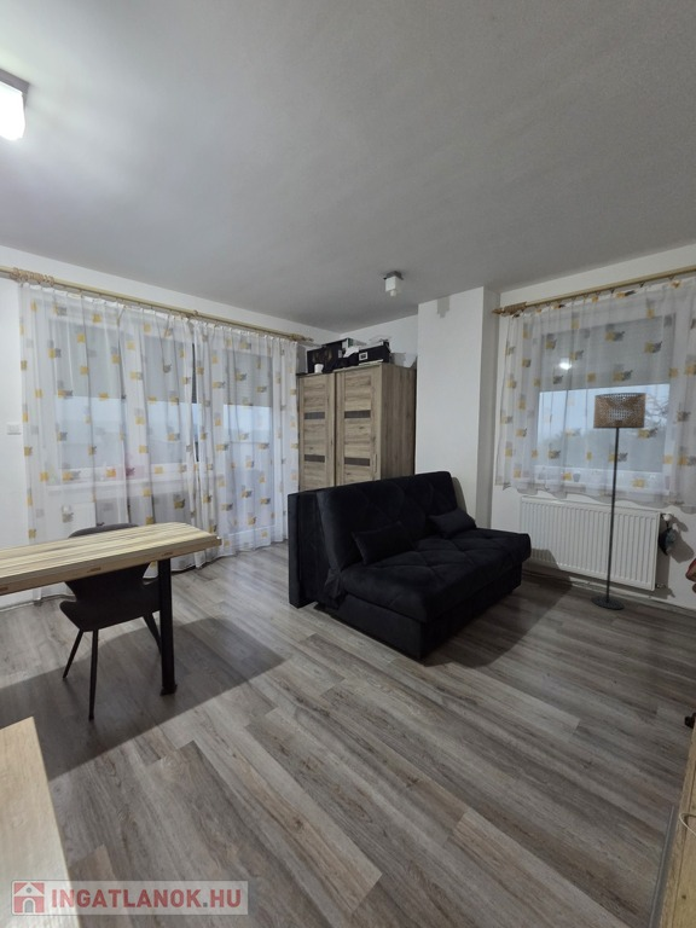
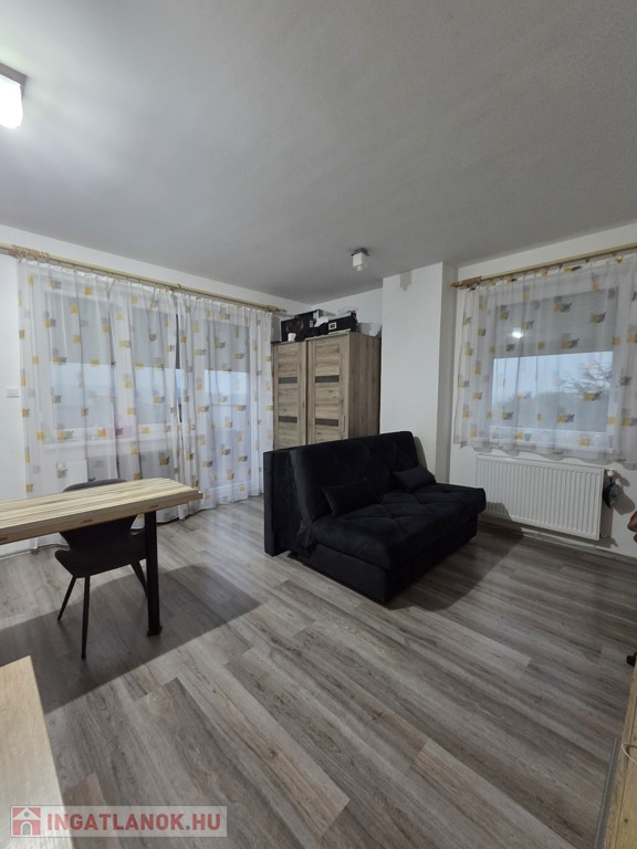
- floor lamp [590,392,648,610]
